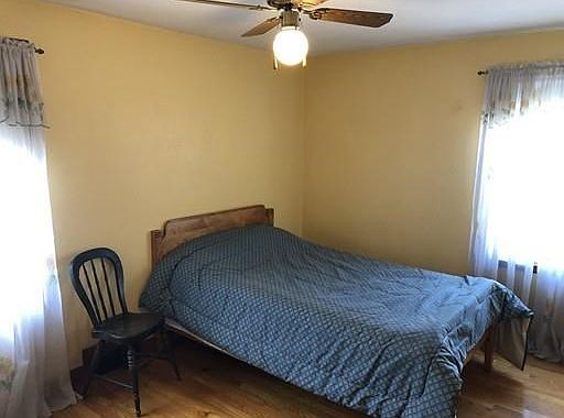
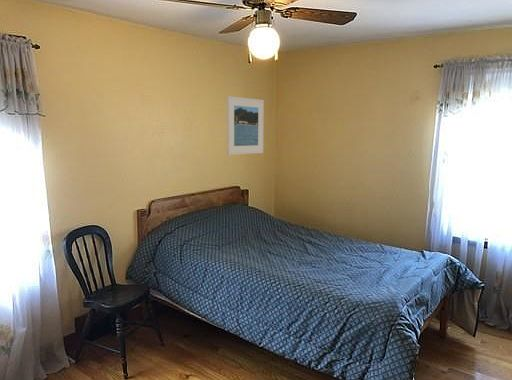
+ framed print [226,95,265,156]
